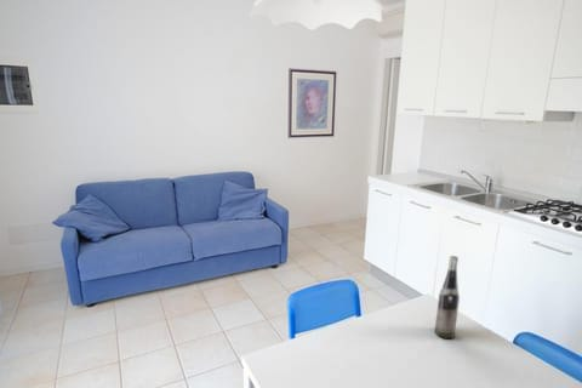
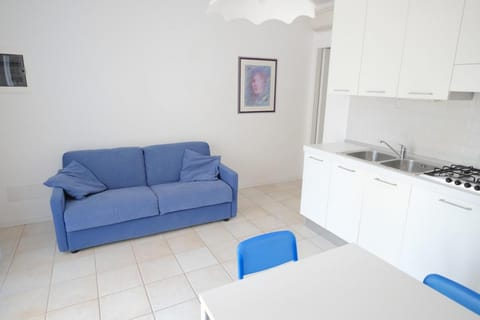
- wine bottle [434,255,461,340]
